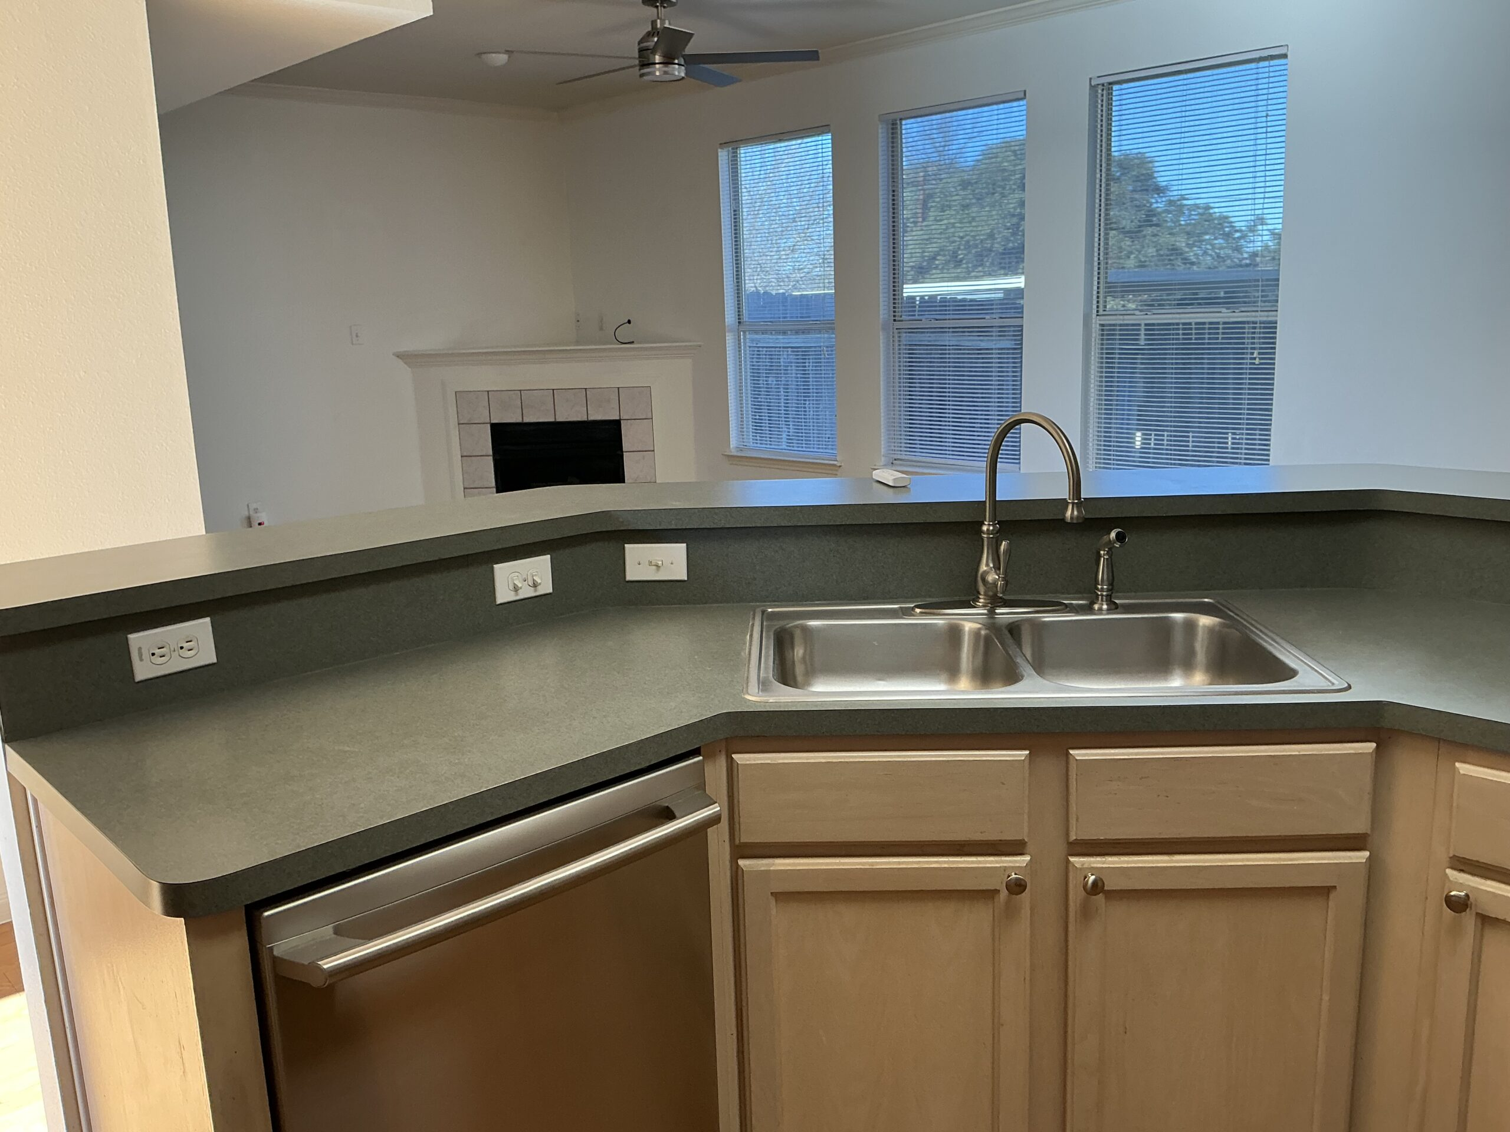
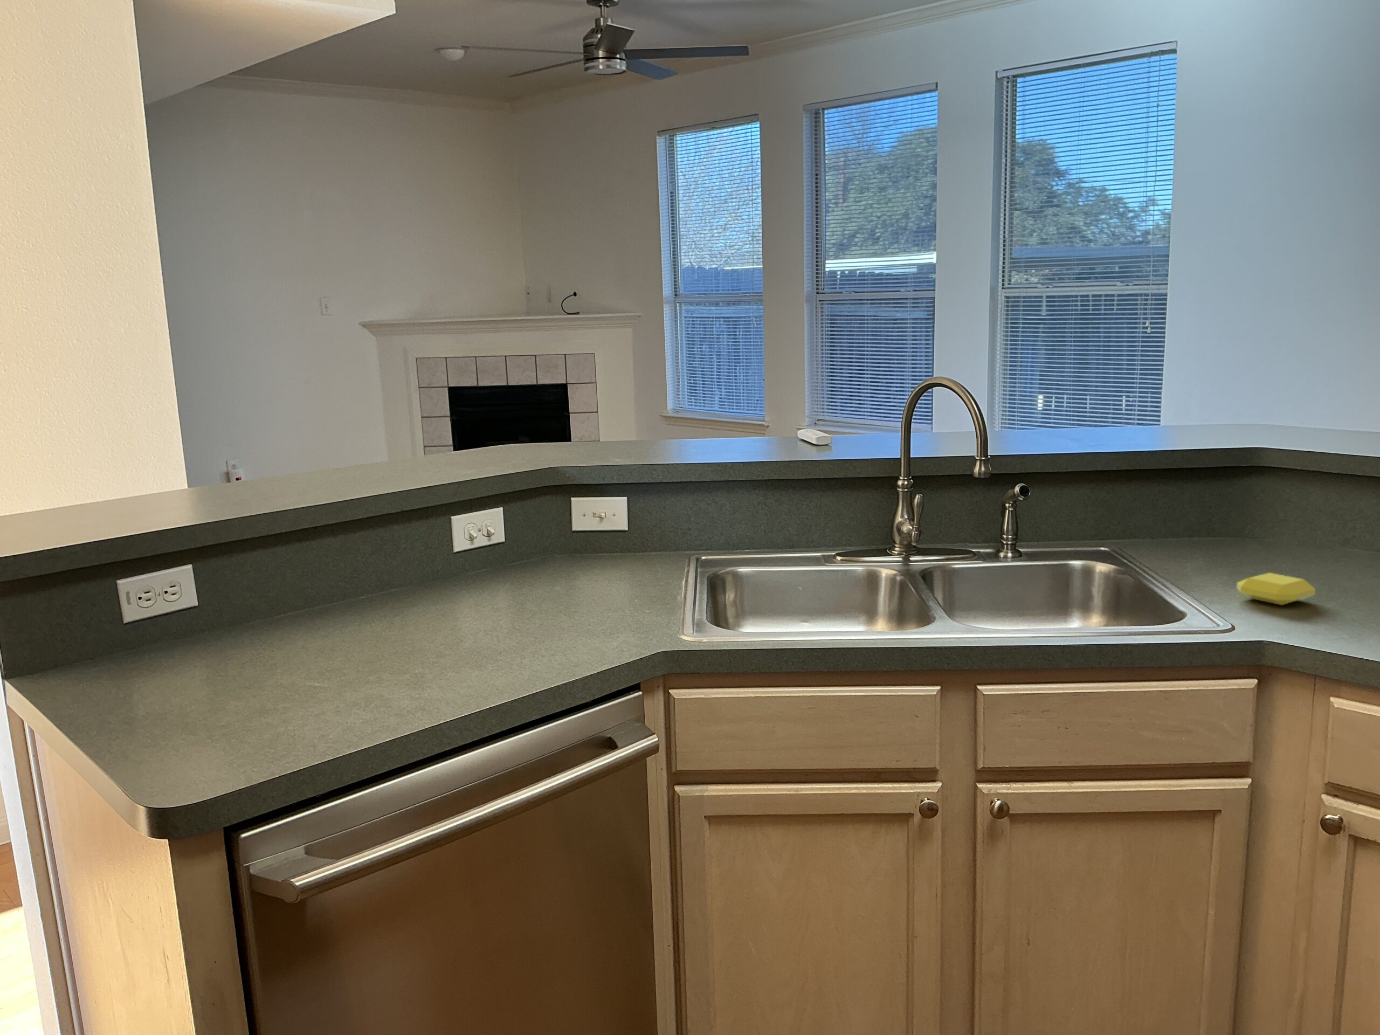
+ soap bar [1237,572,1316,606]
